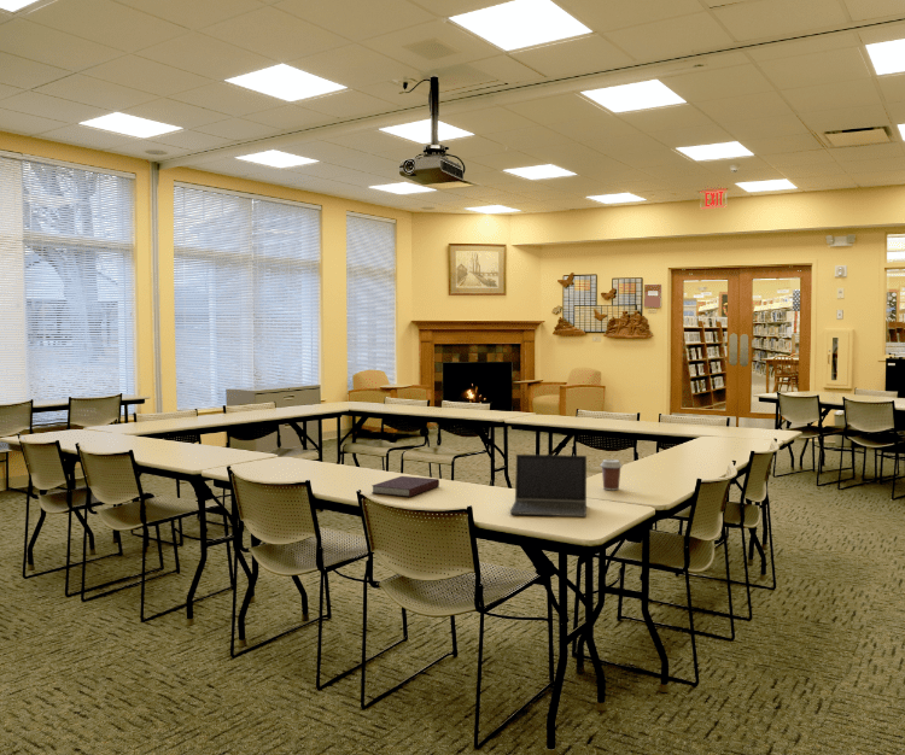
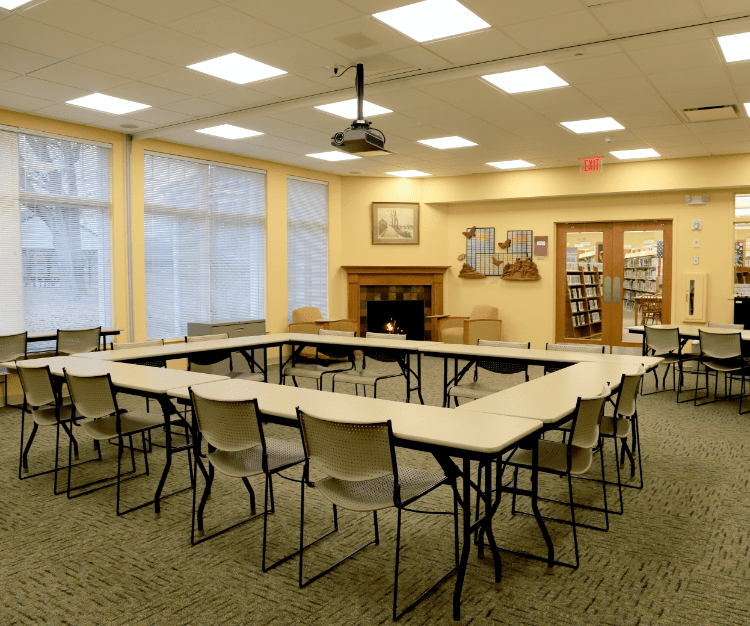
- notebook [370,475,440,498]
- laptop computer [509,453,588,517]
- coffee cup [600,458,624,491]
